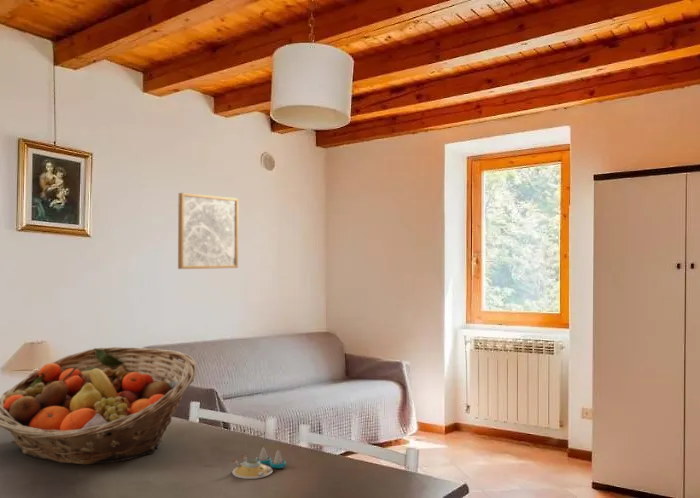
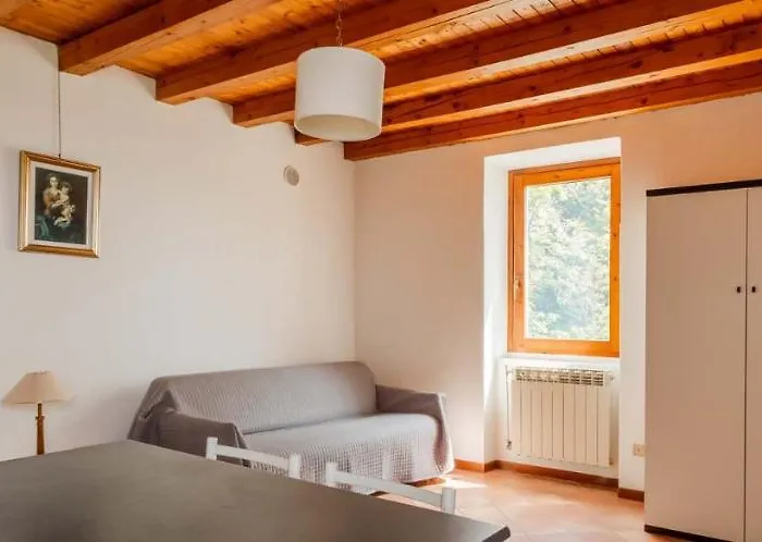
- fruit basket [0,346,198,465]
- salt and pepper shaker set [231,446,287,480]
- wall art [177,192,240,270]
